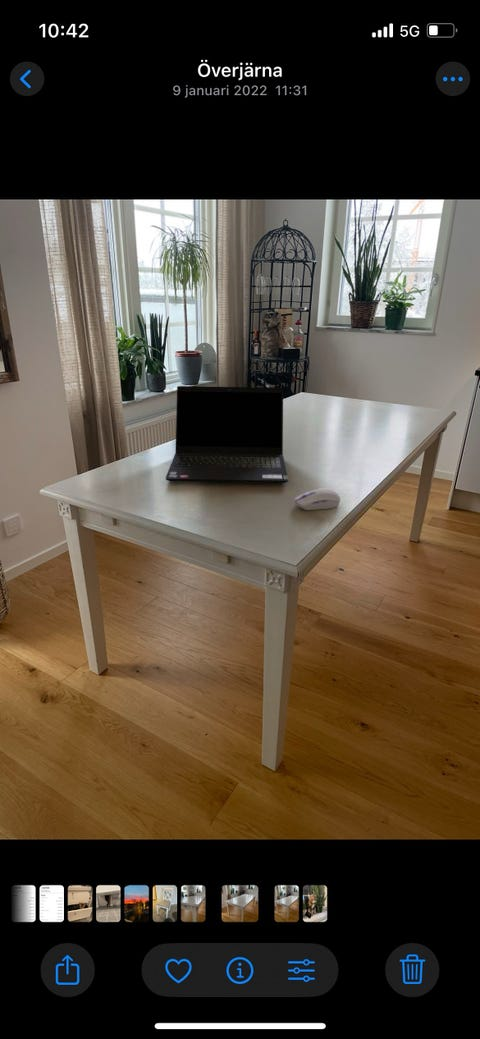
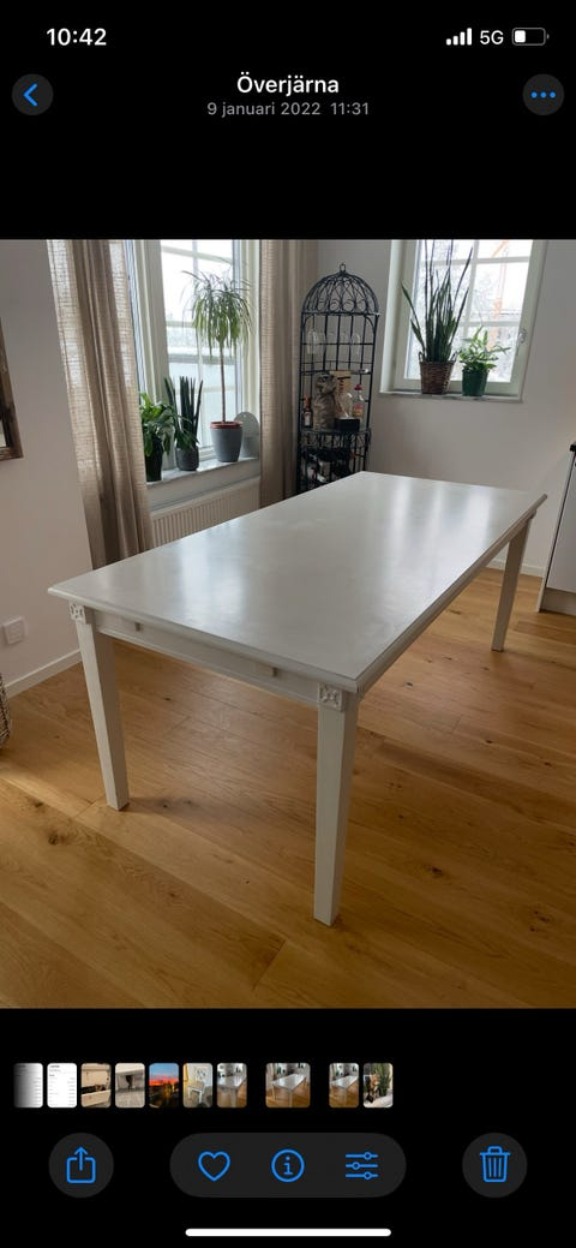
- laptop computer [165,385,289,484]
- computer mouse [294,487,341,511]
